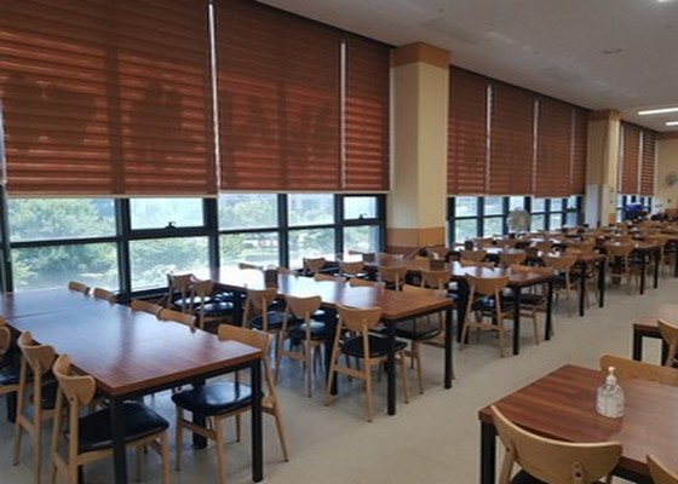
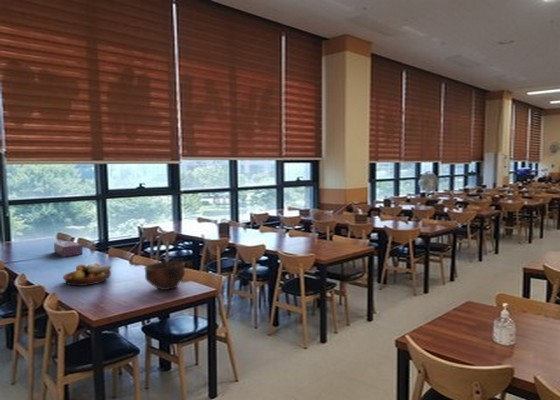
+ fruit bowl [62,262,112,287]
+ tissue box [53,240,84,258]
+ bowl [143,260,186,291]
